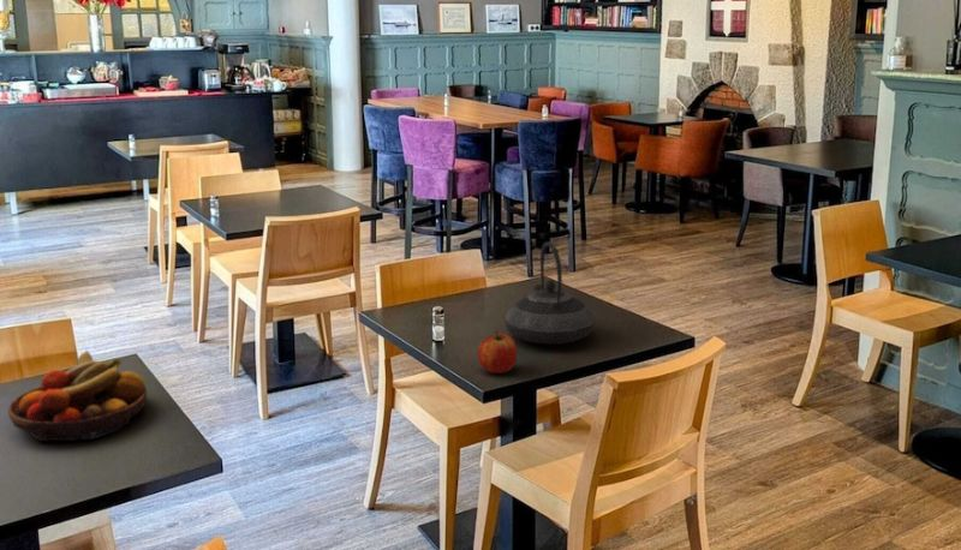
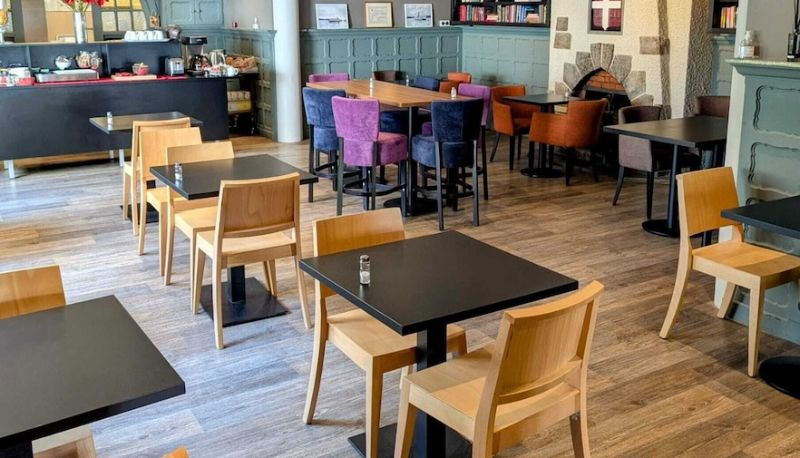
- teapot [505,240,596,345]
- apple [477,330,518,375]
- fruit bowl [7,349,149,442]
